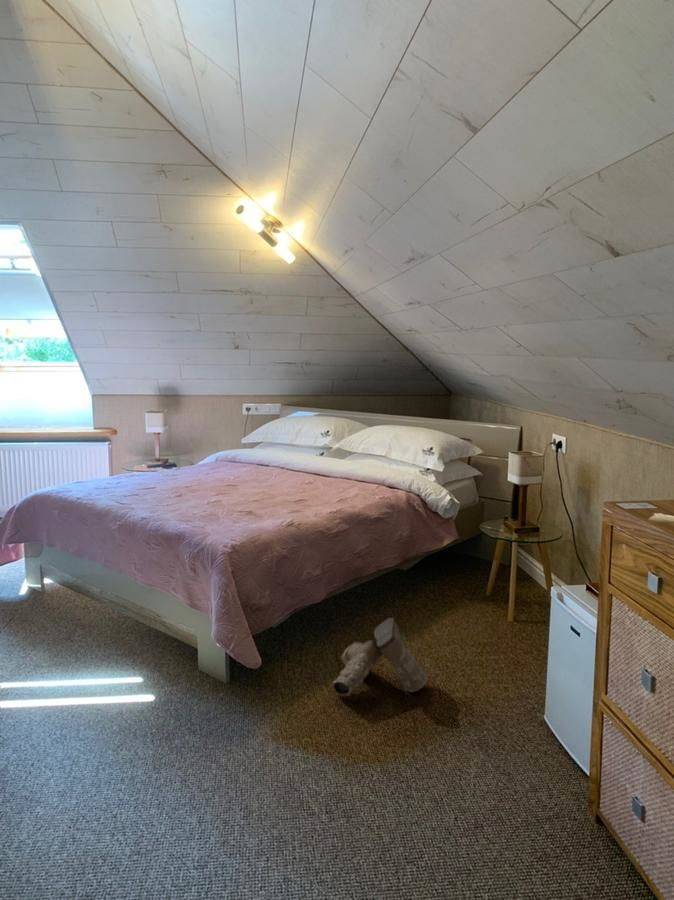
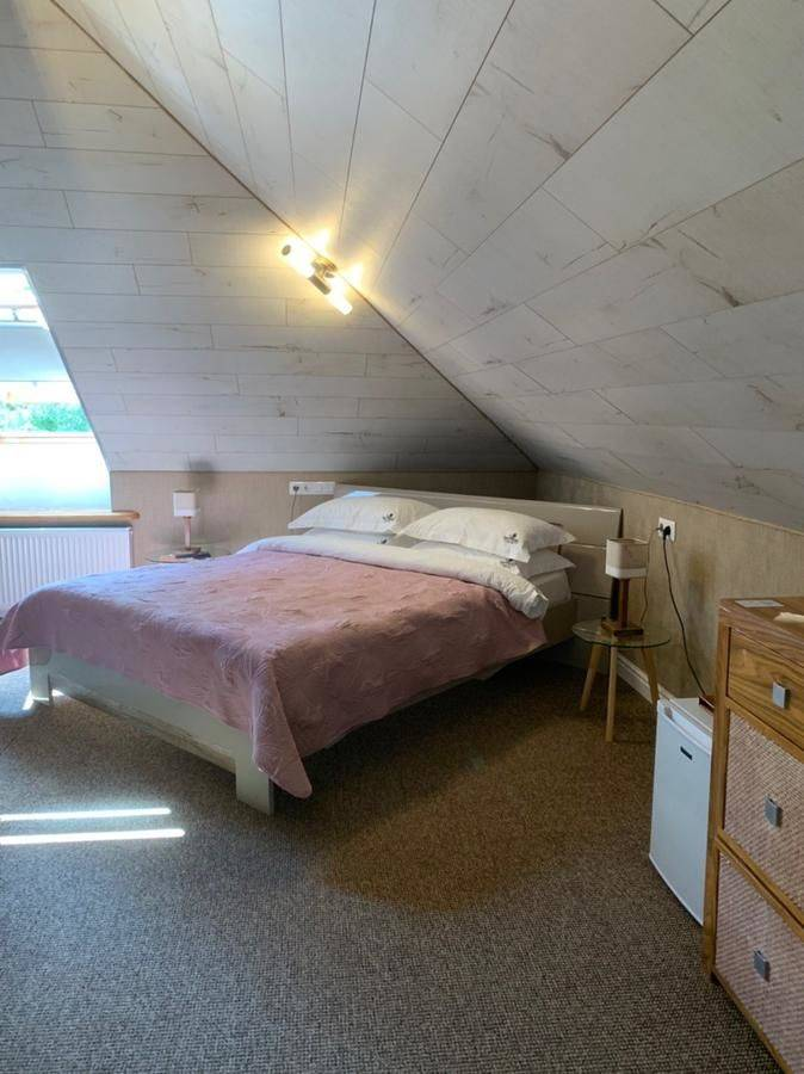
- boots [331,617,429,696]
